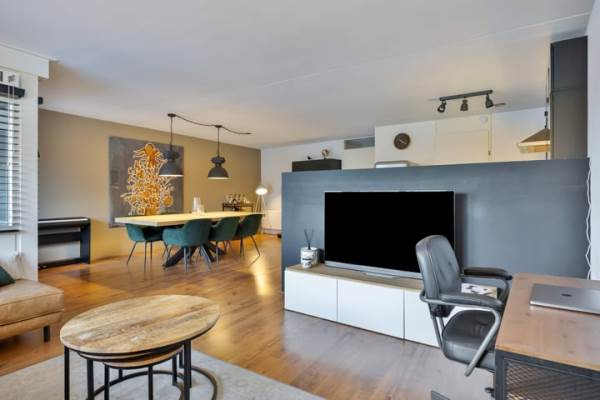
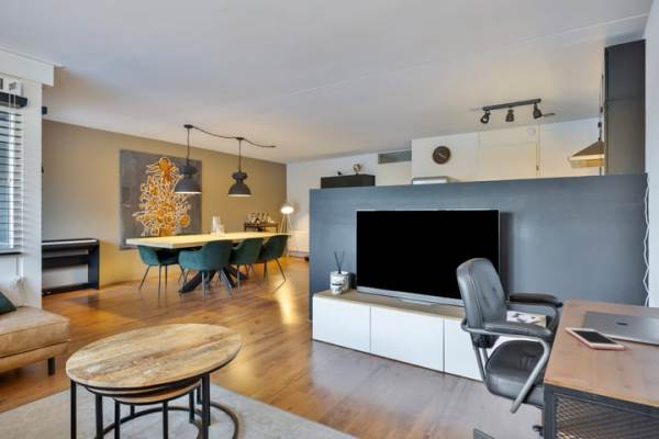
+ cell phone [565,326,626,351]
